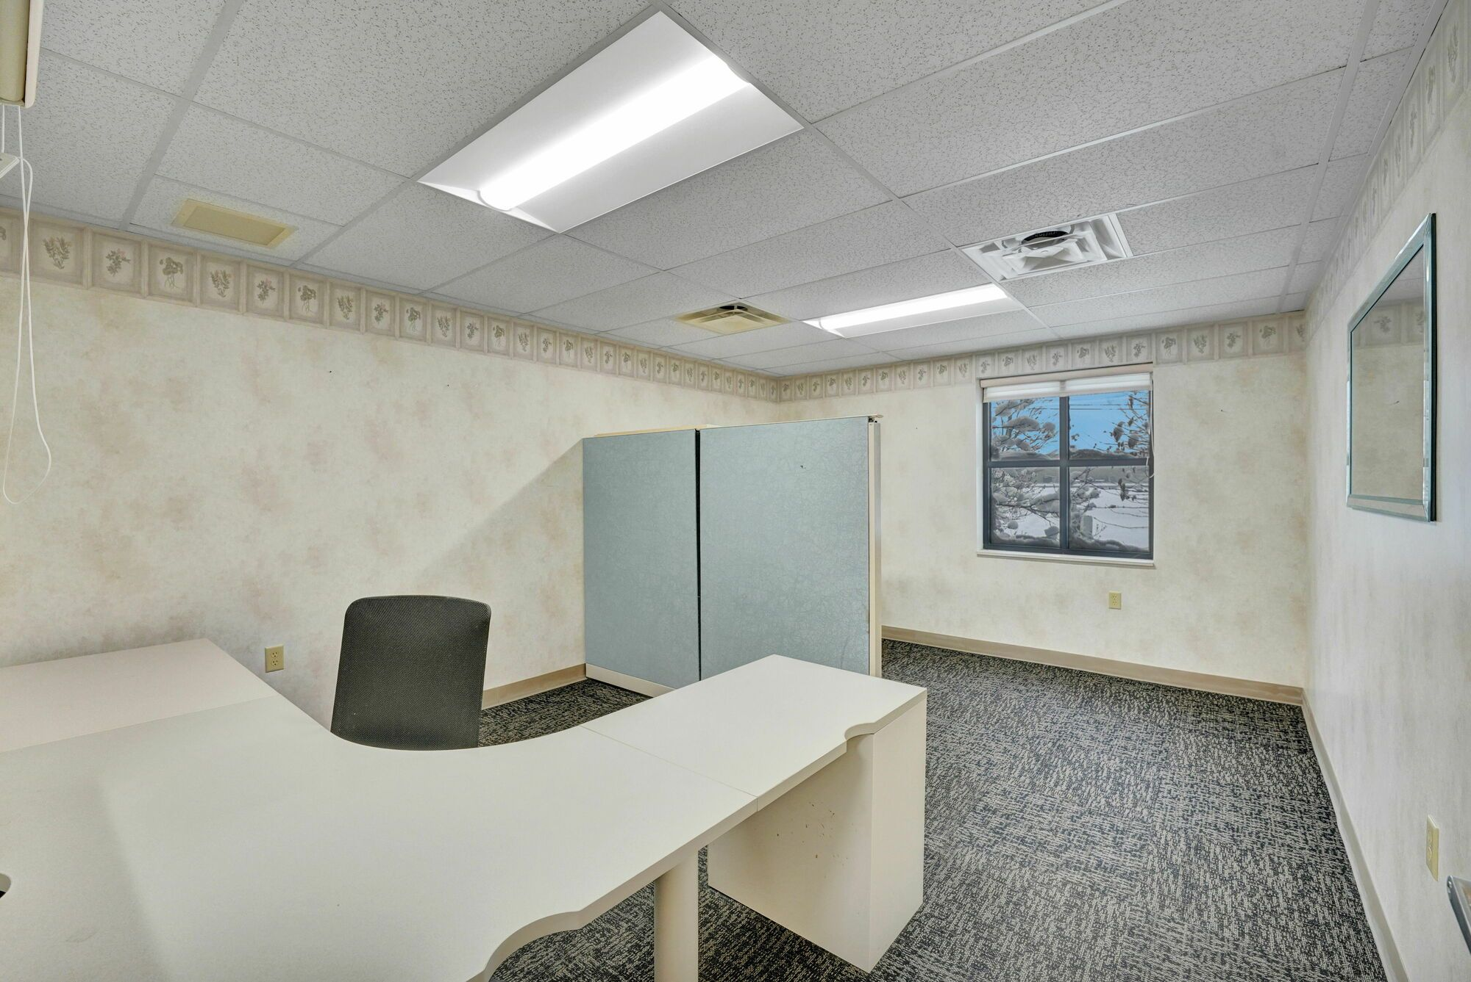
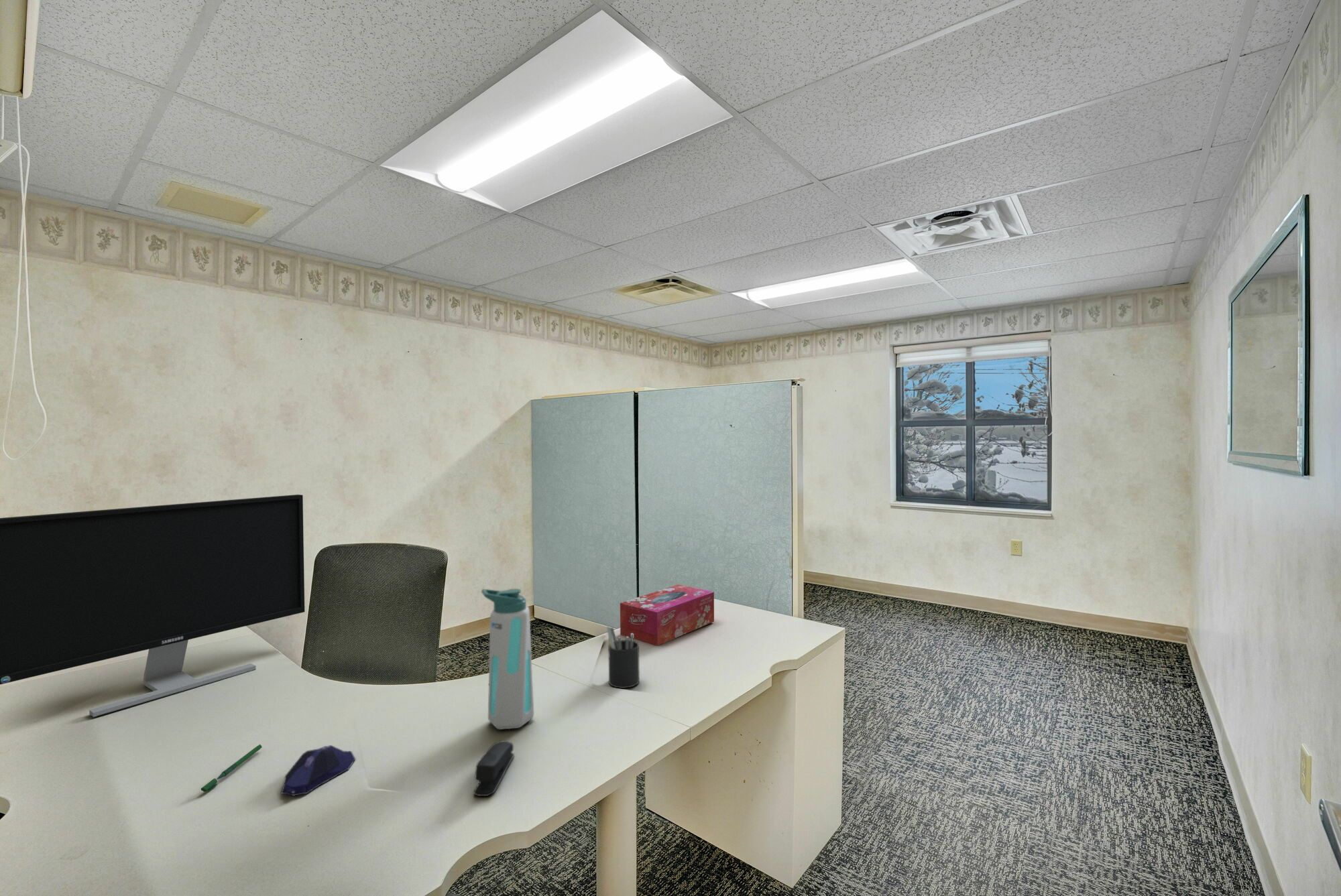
+ stapler [473,740,515,797]
+ monitor [0,494,306,718]
+ tissue box [620,584,715,647]
+ water bottle [481,588,535,730]
+ pen holder [606,625,640,689]
+ pen [200,744,262,793]
+ computer mouse [280,745,356,797]
